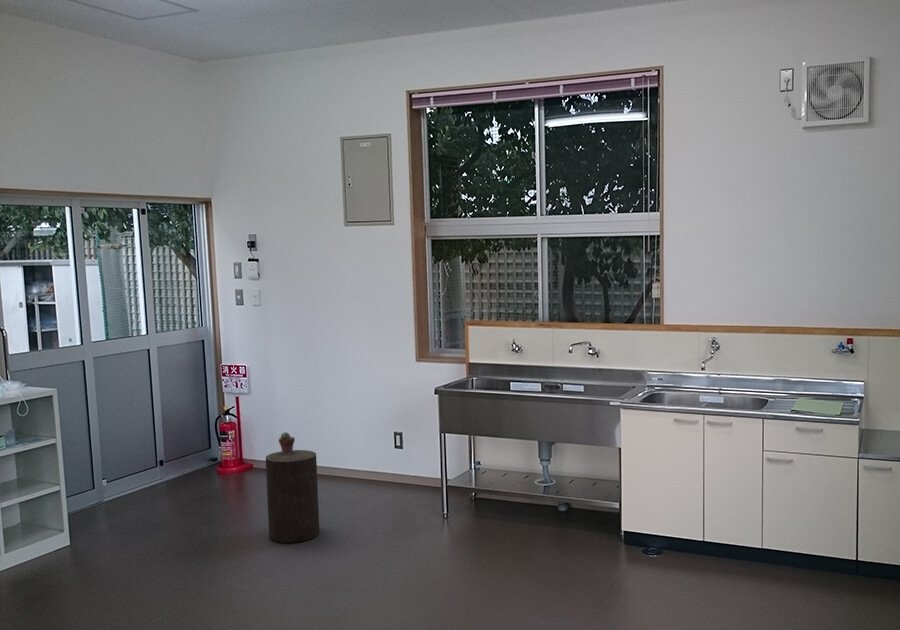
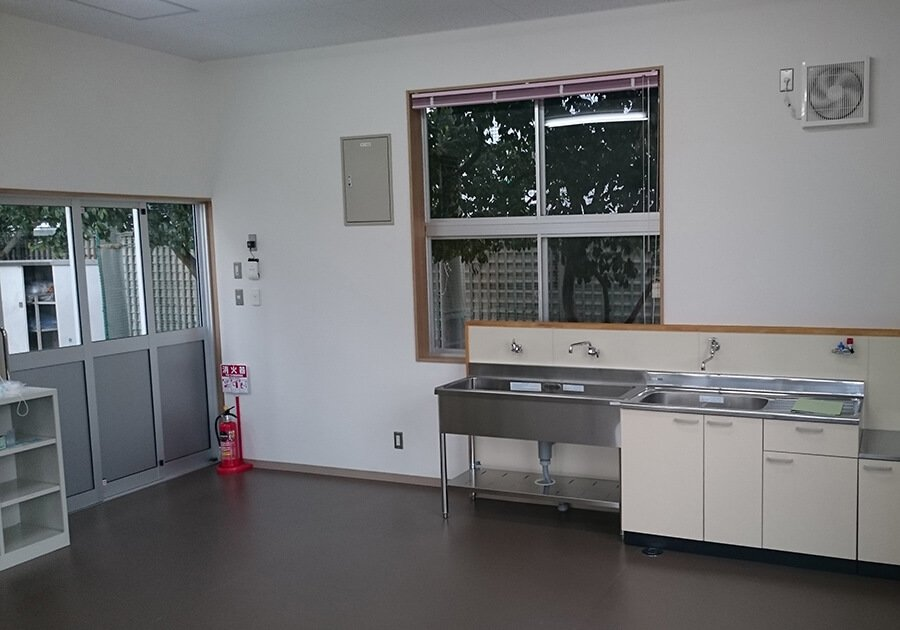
- stool [265,449,321,544]
- potted succulent [278,431,296,454]
